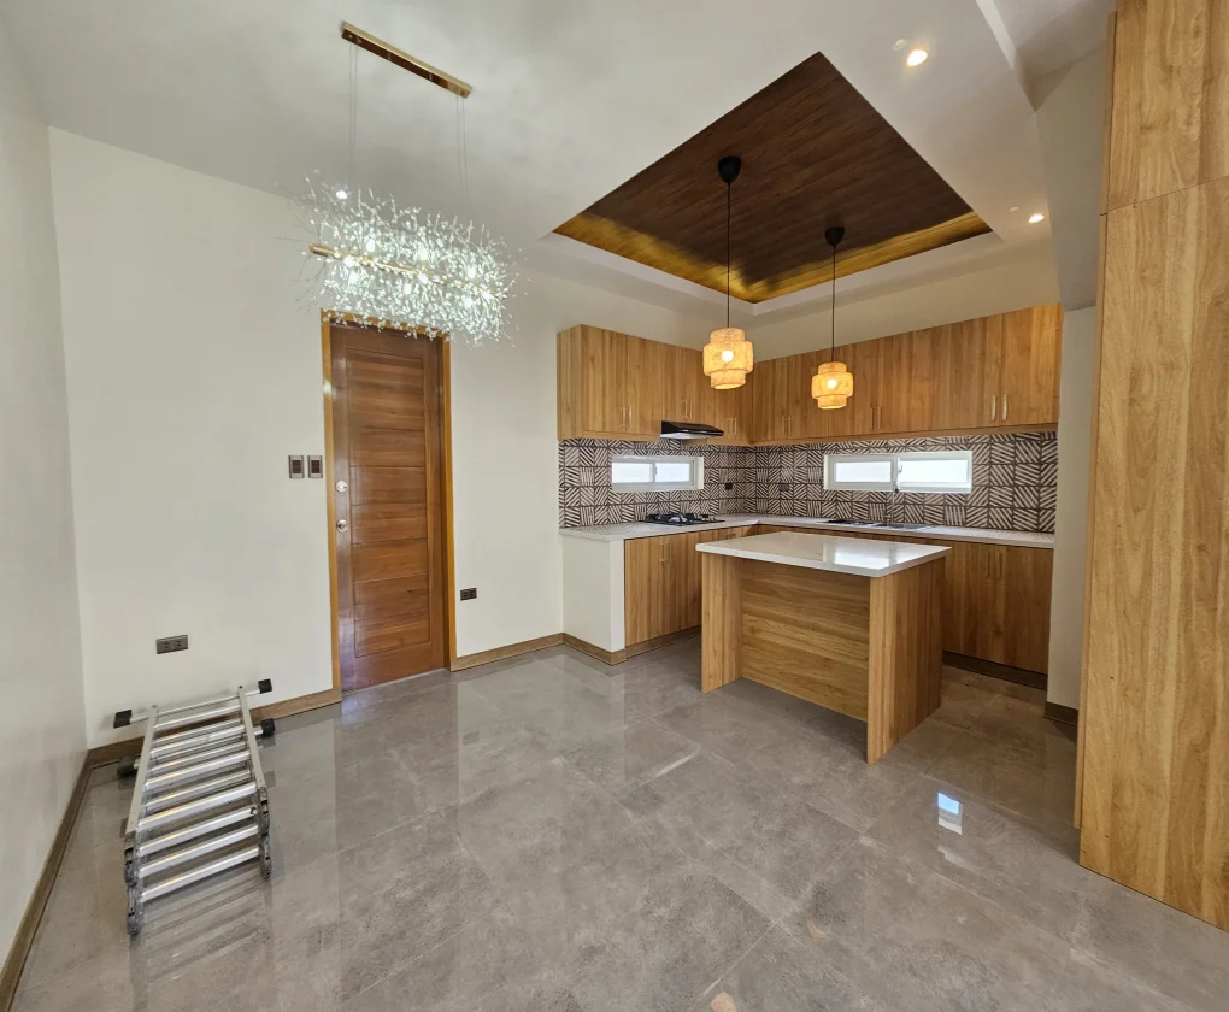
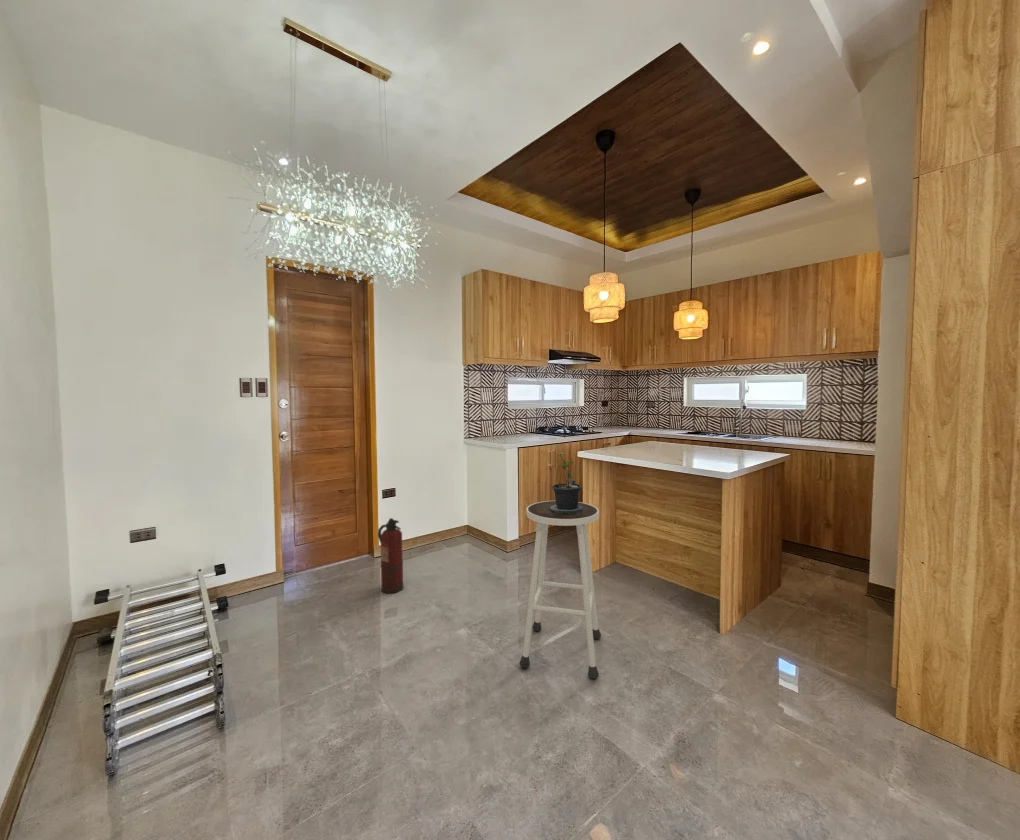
+ fire extinguisher [377,517,404,595]
+ stool [518,500,602,679]
+ potted plant [541,451,583,515]
